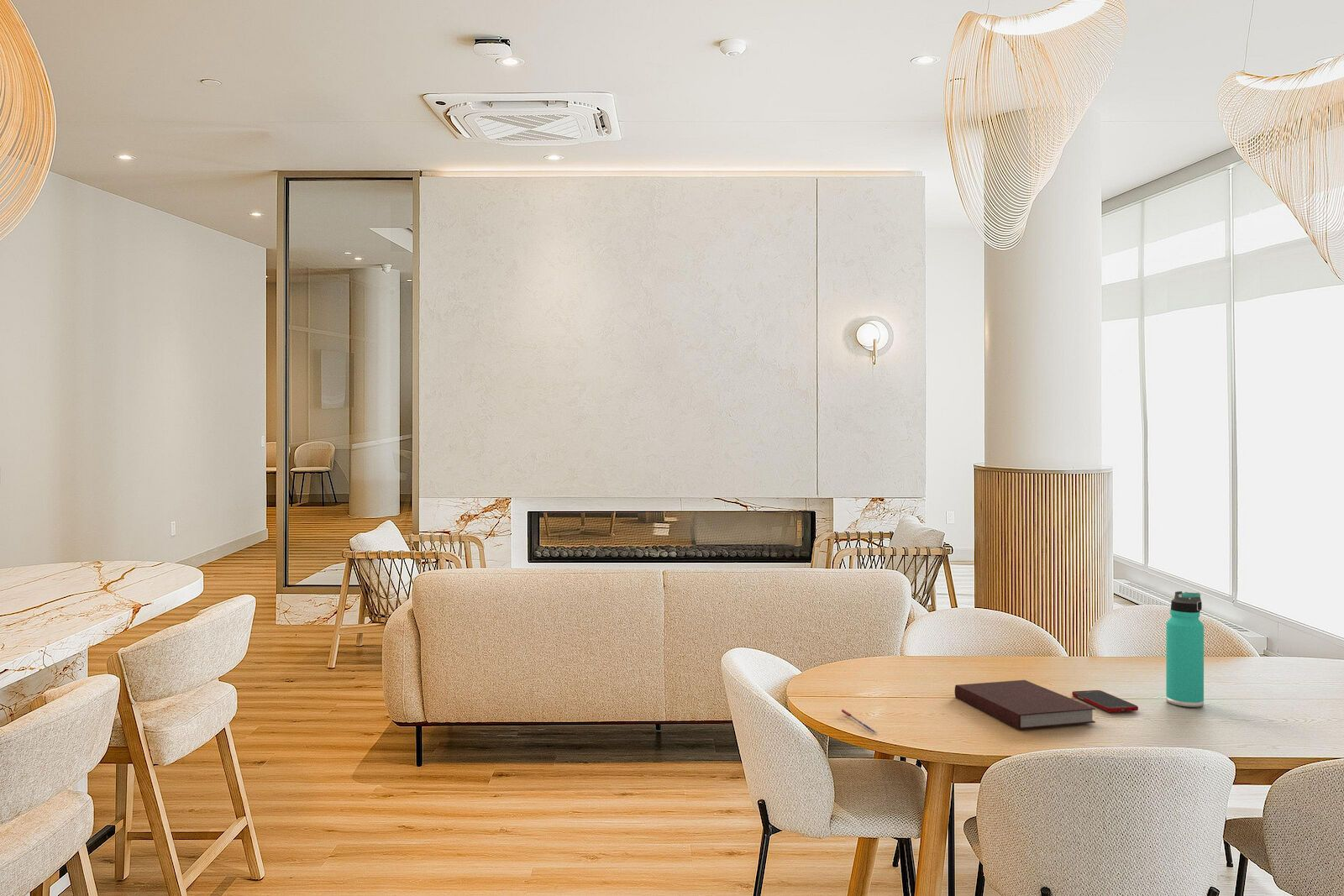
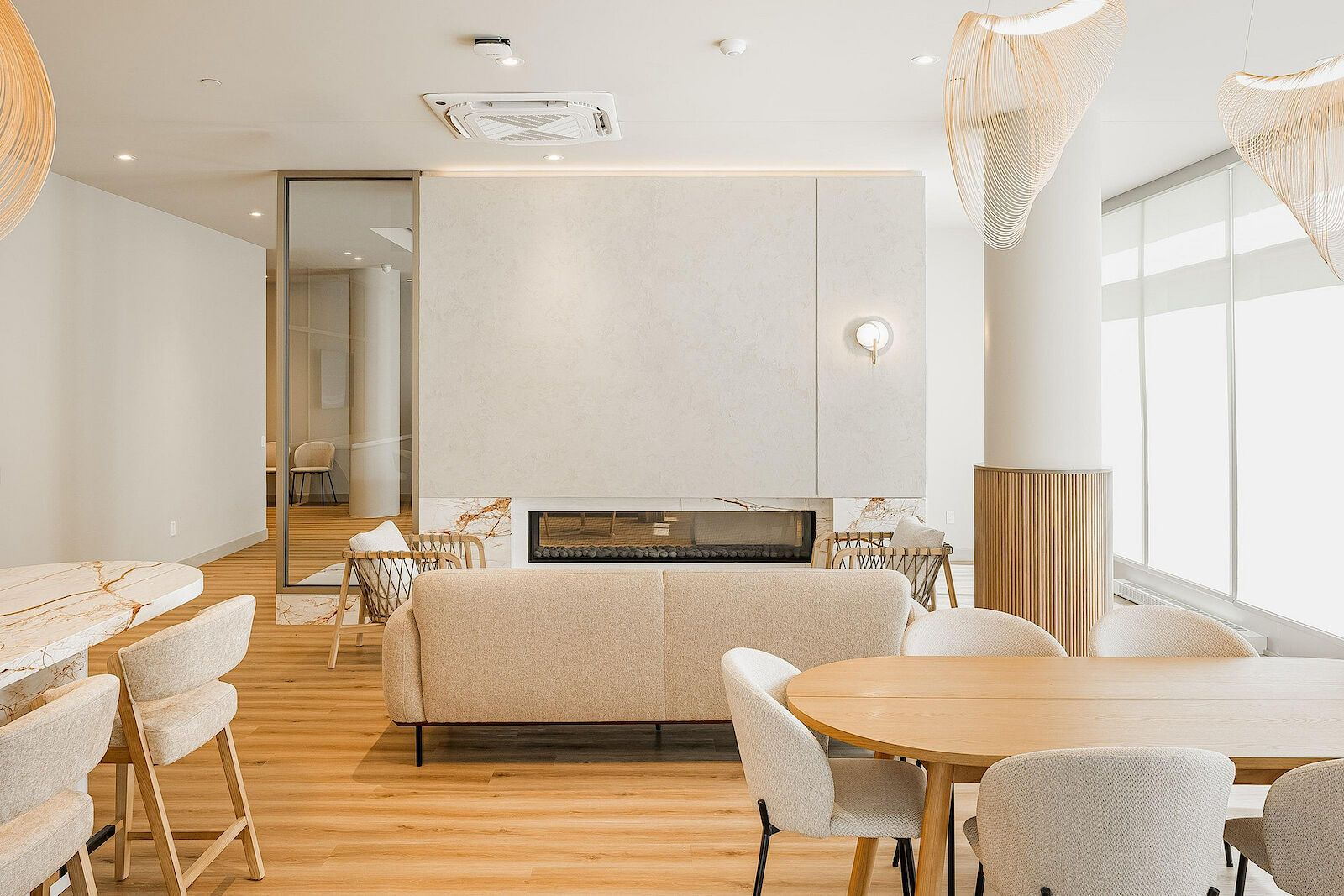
- cell phone [1071,689,1139,713]
- notebook [954,679,1096,730]
- pen [841,709,878,734]
- thermos bottle [1165,590,1205,708]
